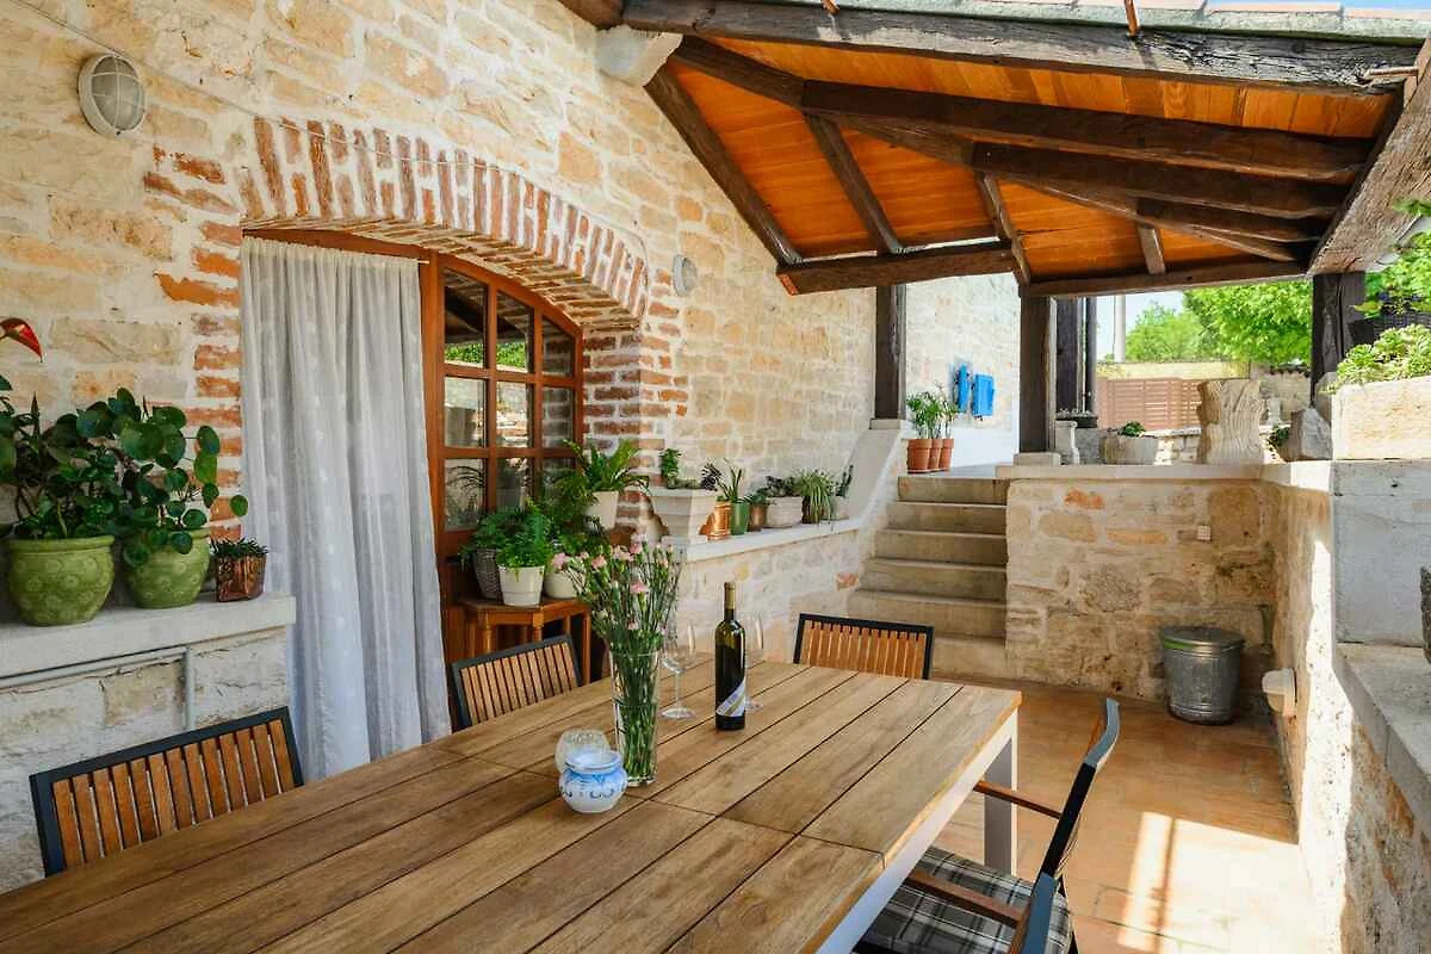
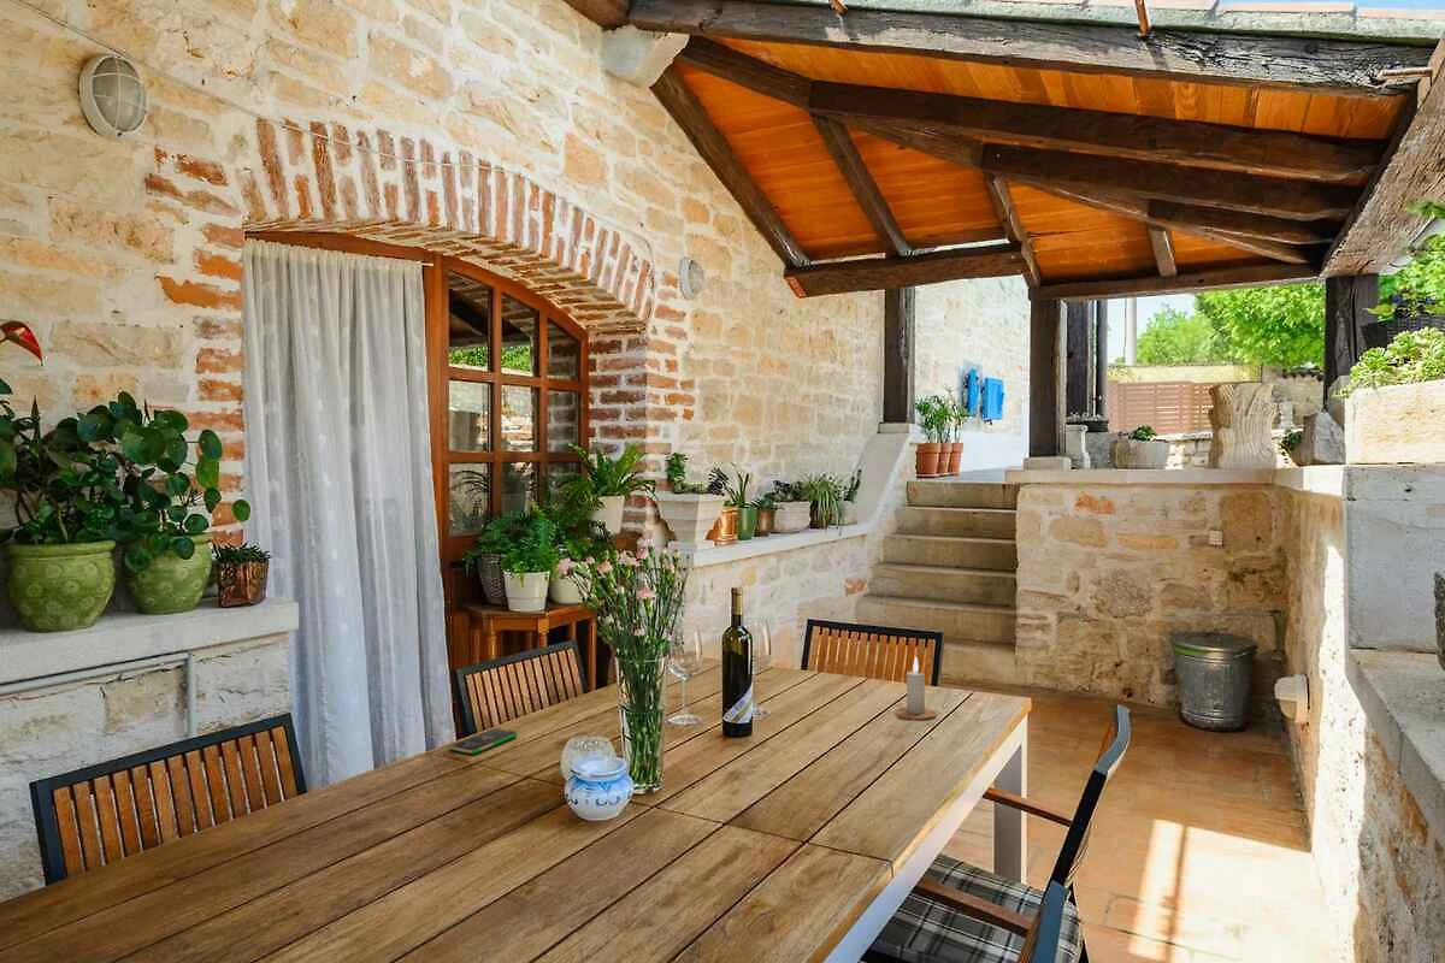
+ candle [895,655,937,721]
+ smartphone [449,727,519,755]
